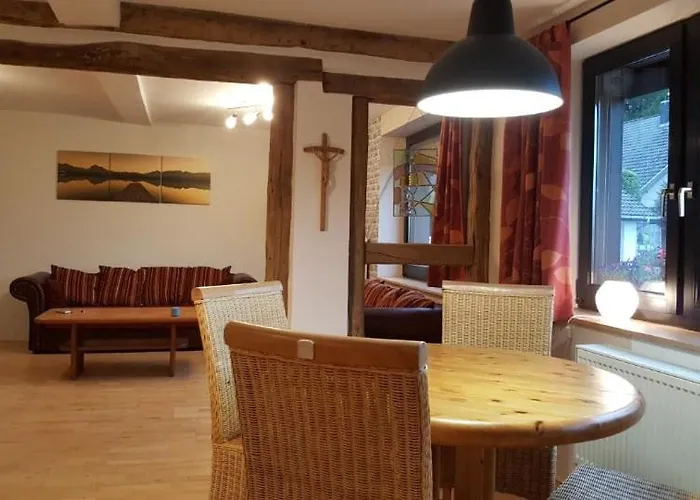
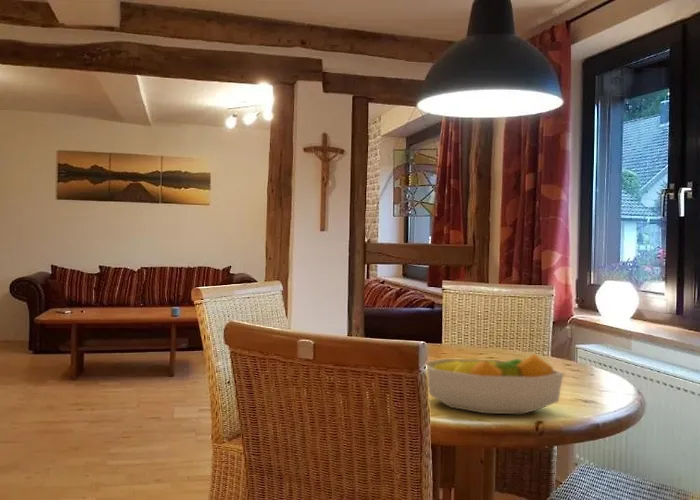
+ fruit bowl [427,353,565,415]
